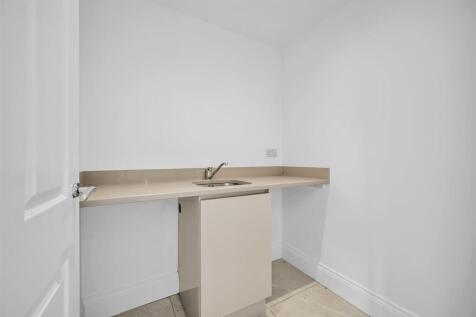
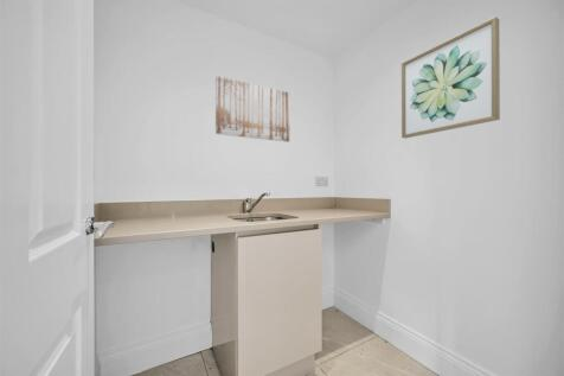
+ wall art [214,75,291,144]
+ wall art [400,15,501,140]
